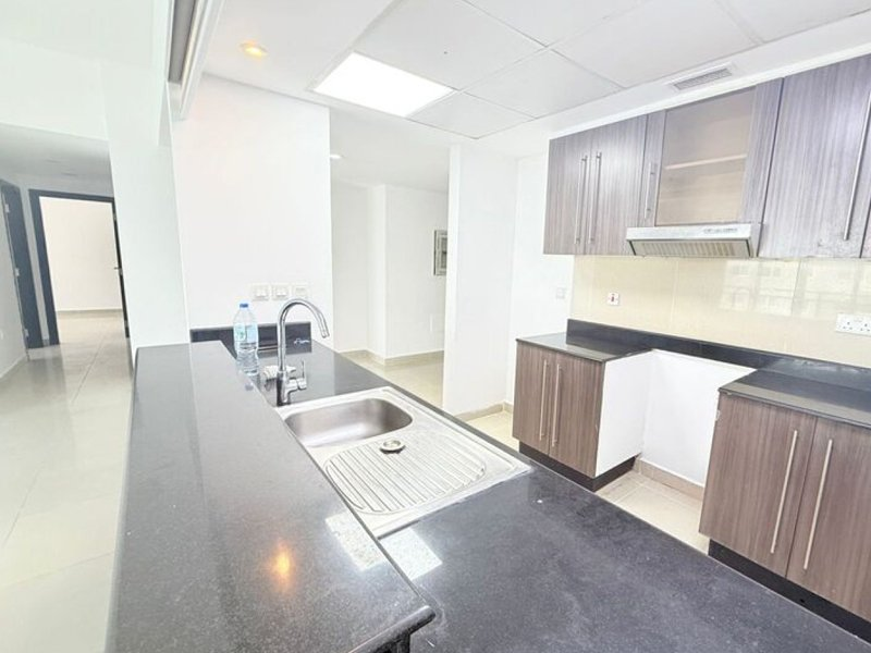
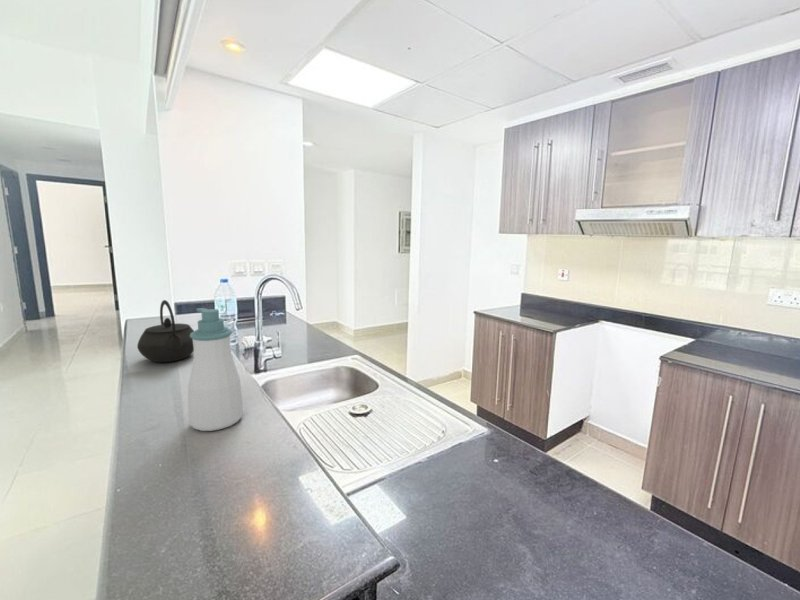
+ soap bottle [187,307,244,432]
+ kettle [136,299,195,363]
